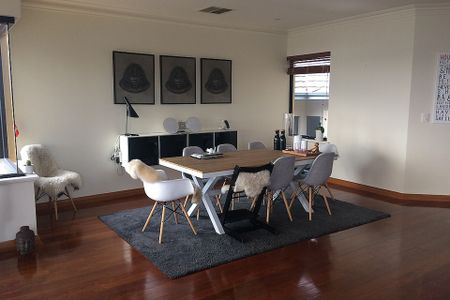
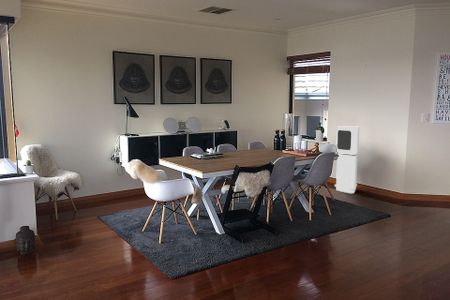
+ air purifier [334,126,360,194]
